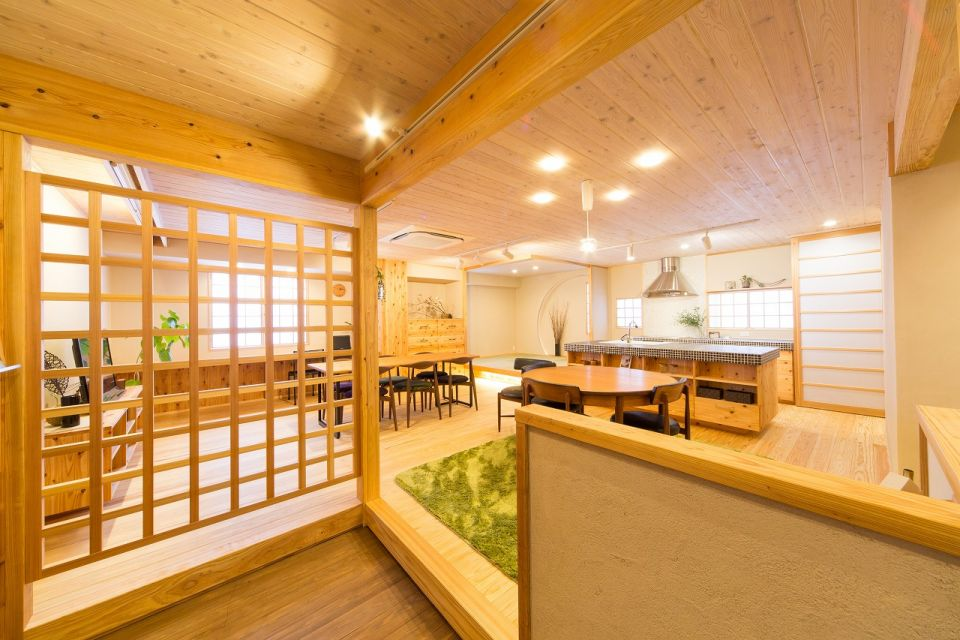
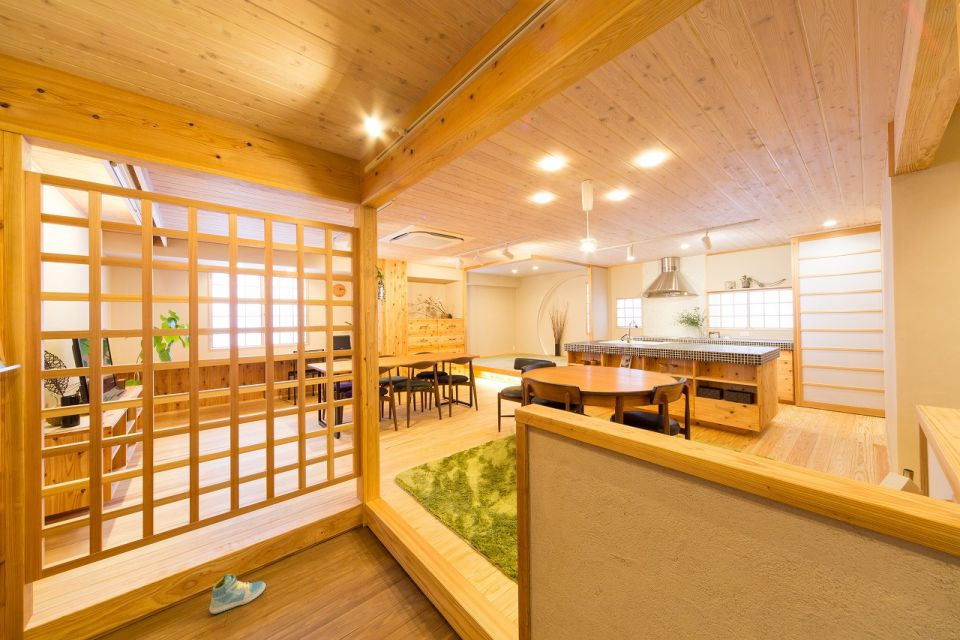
+ sneaker [208,573,267,615]
